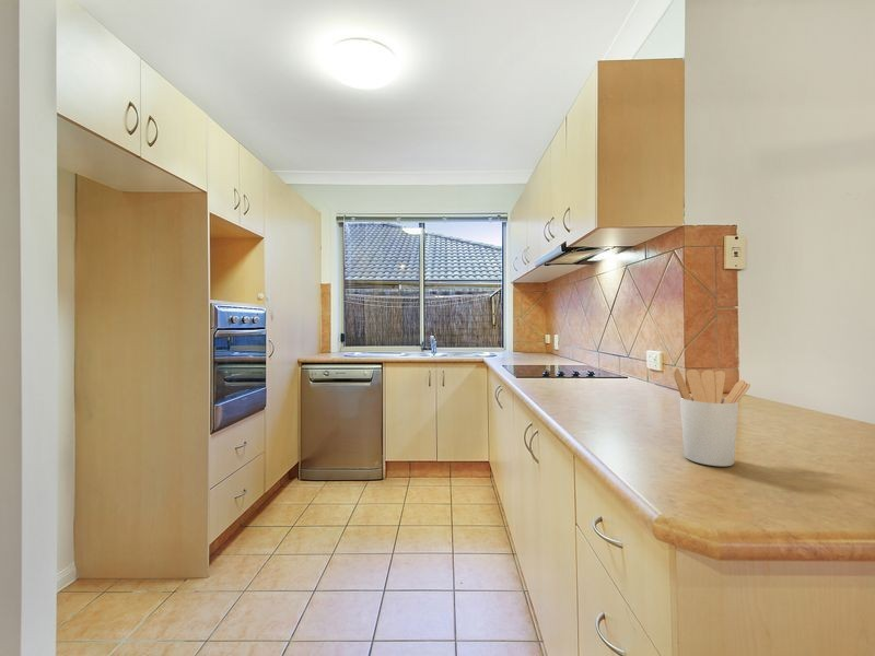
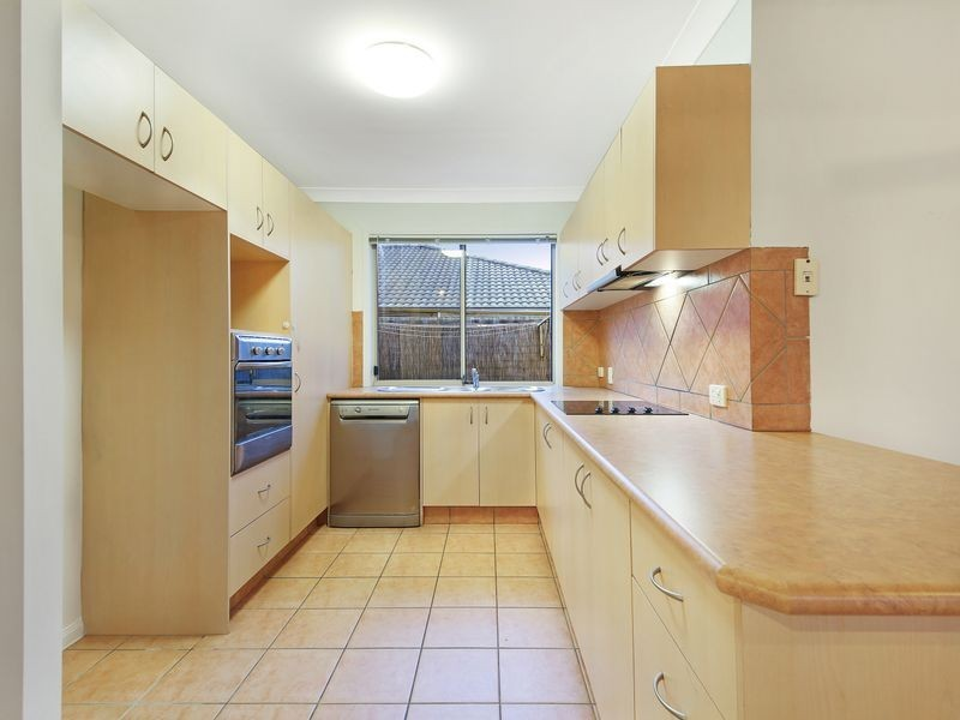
- utensil holder [673,367,751,467]
